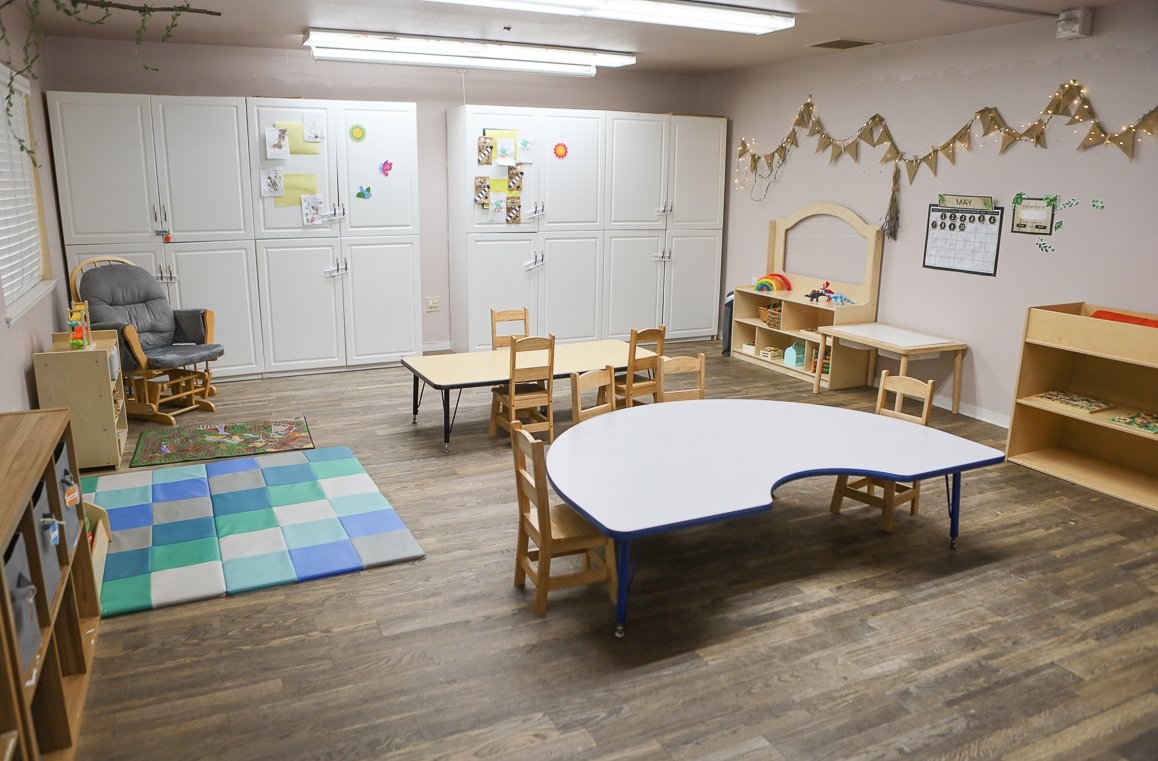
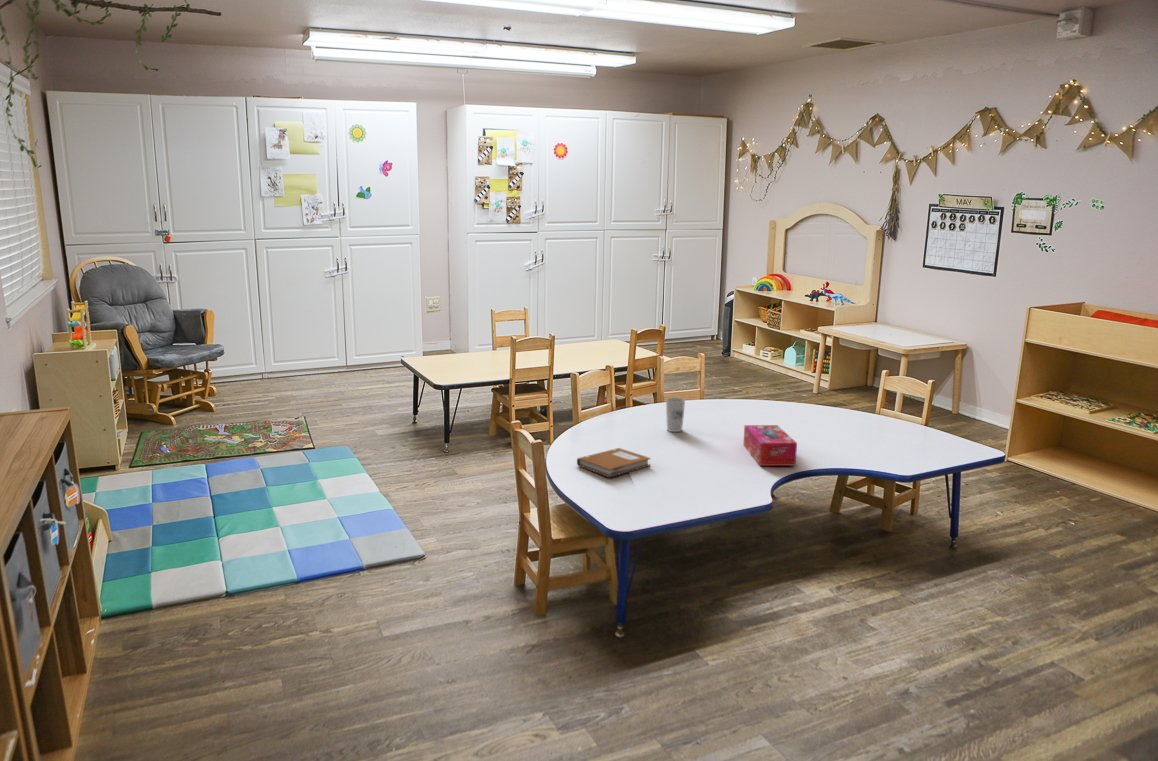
+ cup [665,397,686,433]
+ notebook [576,447,652,478]
+ tissue box [742,424,798,467]
